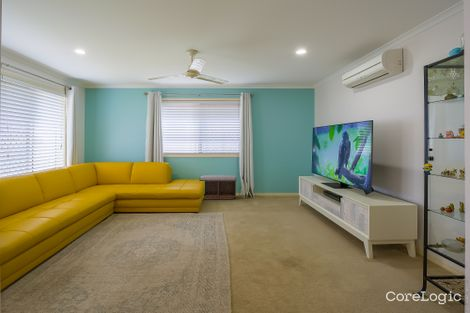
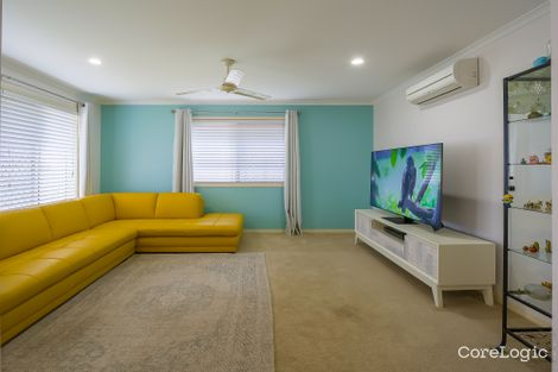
- bench [199,174,237,200]
